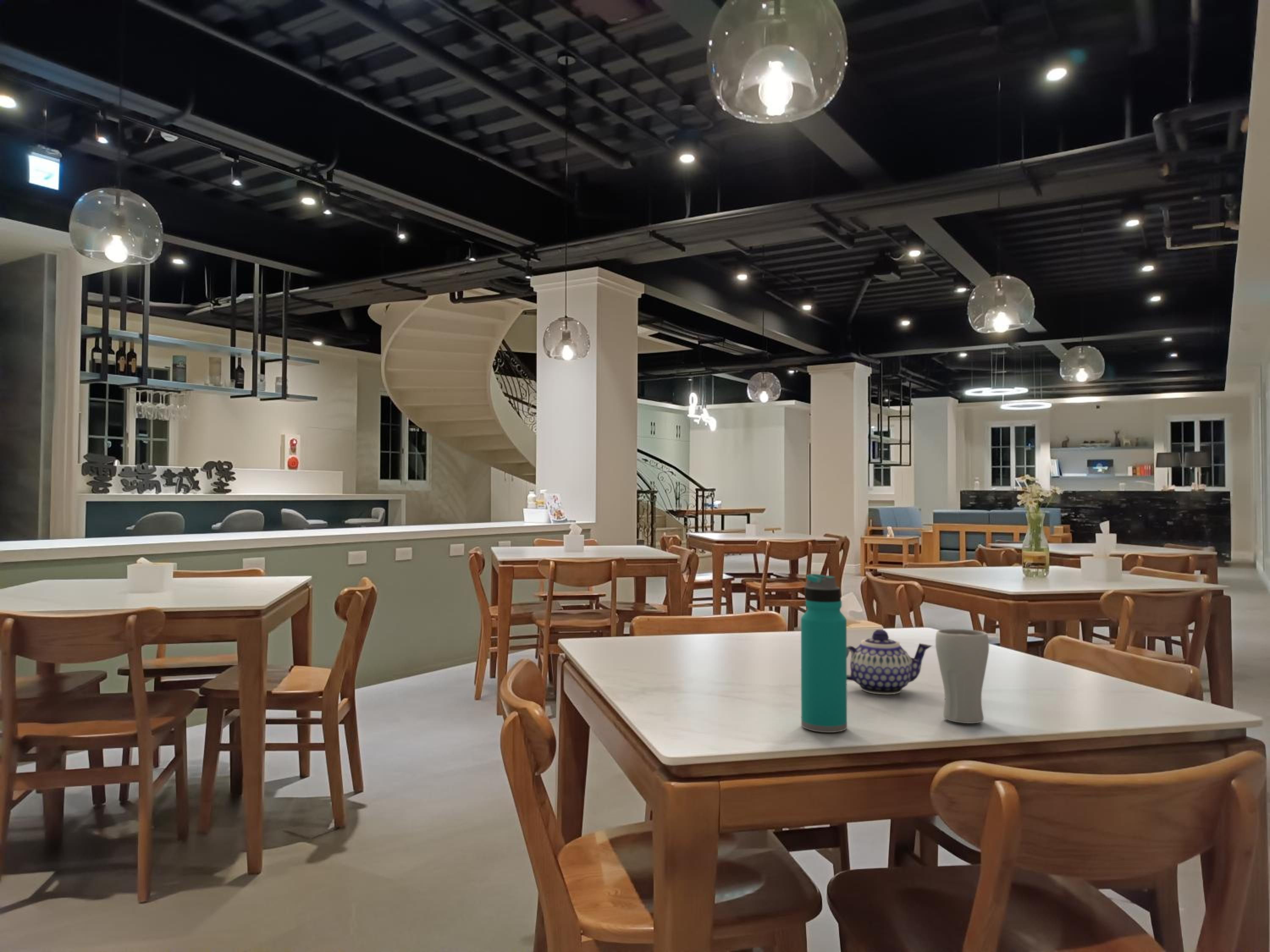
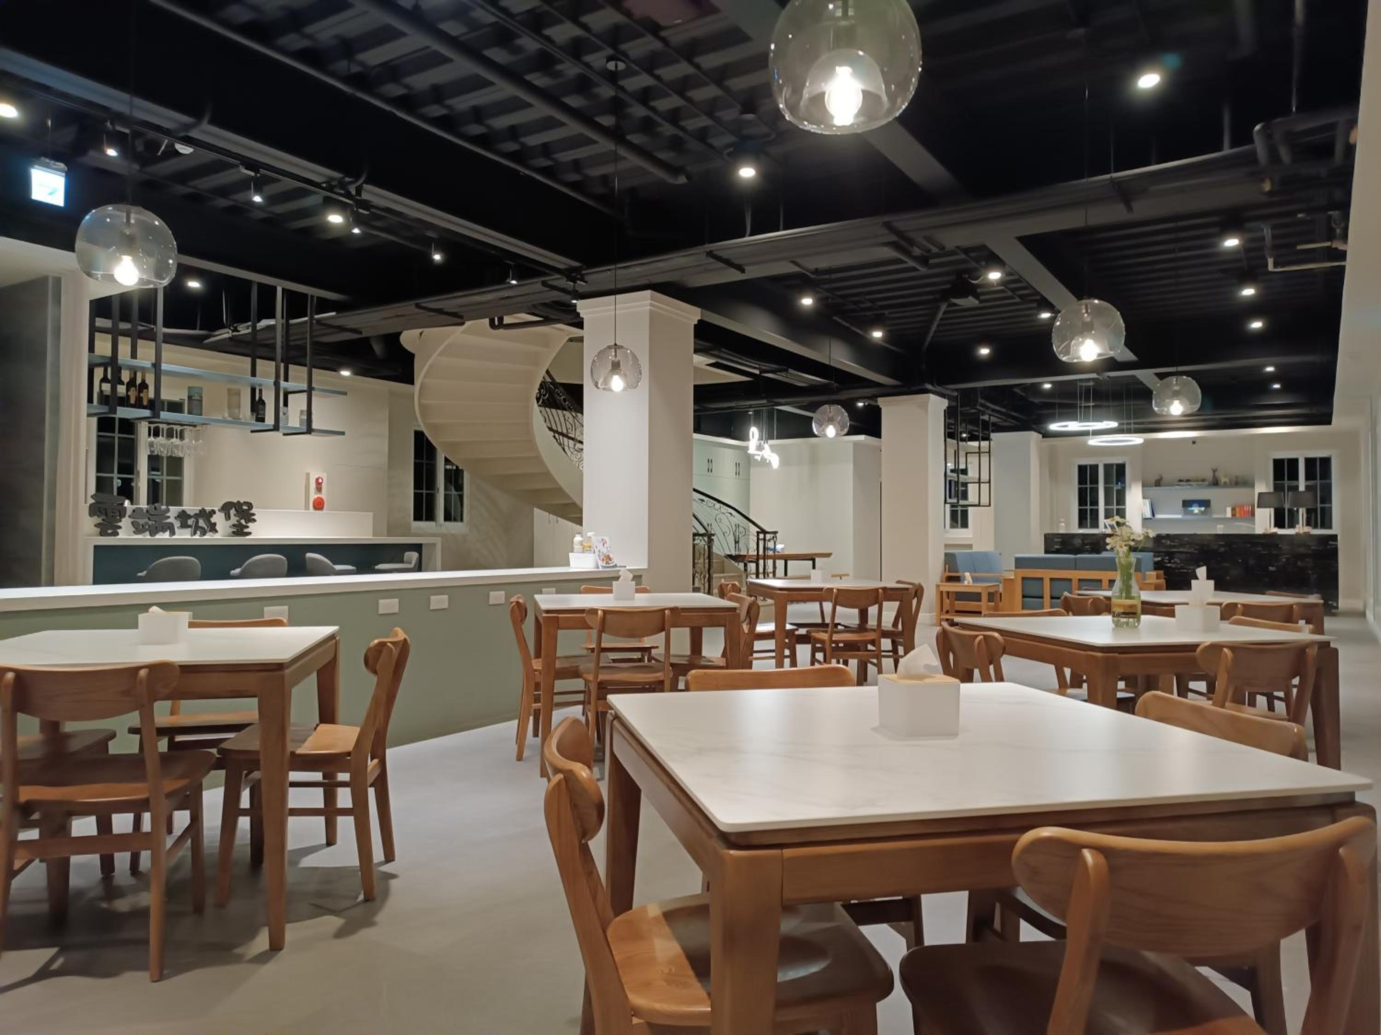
- water bottle [801,573,848,733]
- teapot [847,629,933,695]
- drinking glass [935,628,989,724]
